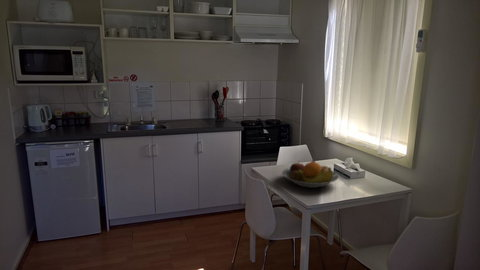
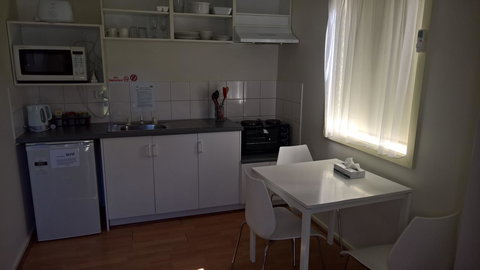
- fruit bowl [281,159,340,189]
